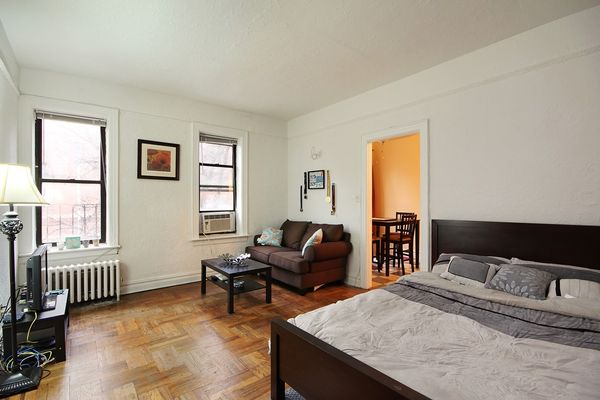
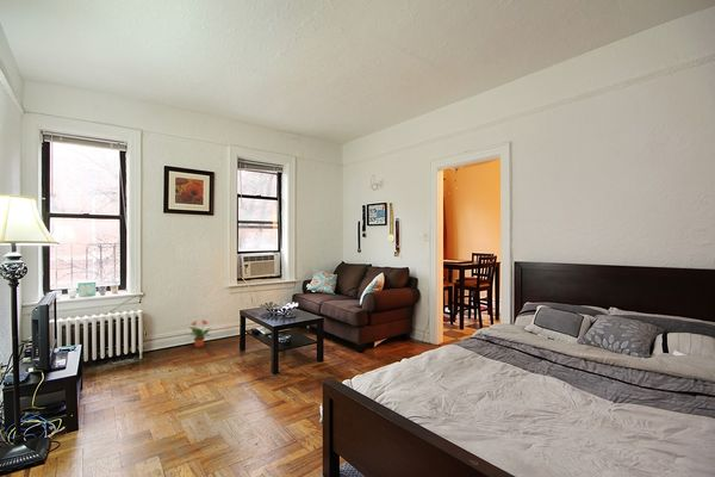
+ potted plant [186,318,212,348]
